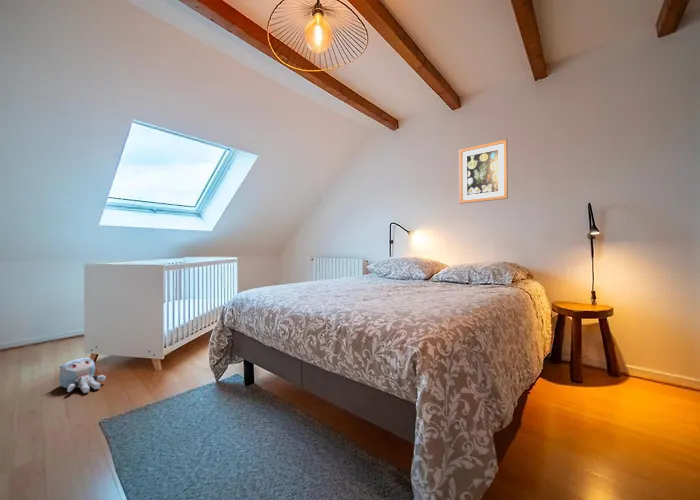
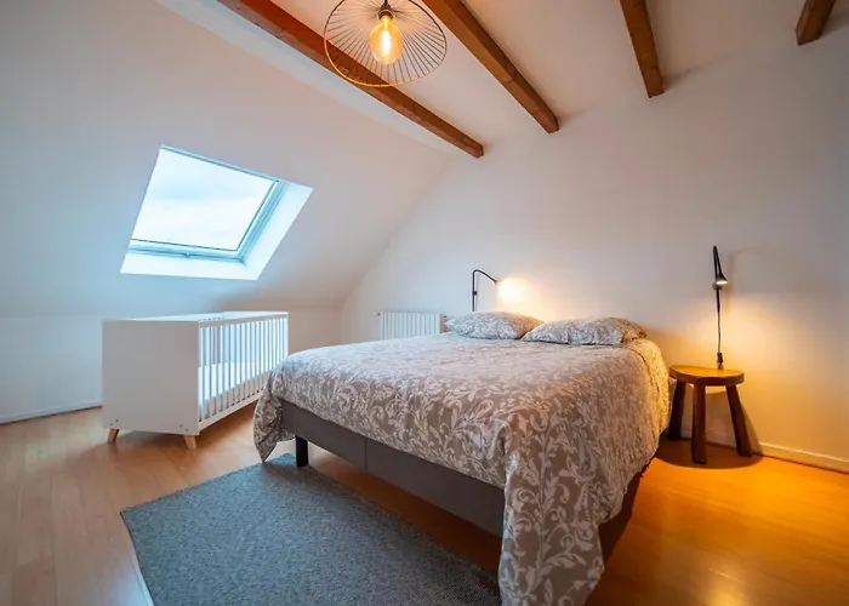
- wall art [458,138,509,205]
- plush toy [57,357,107,394]
